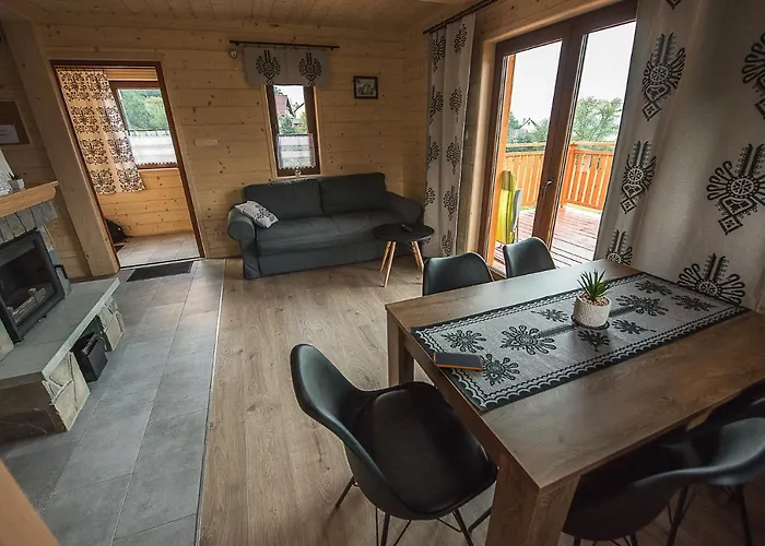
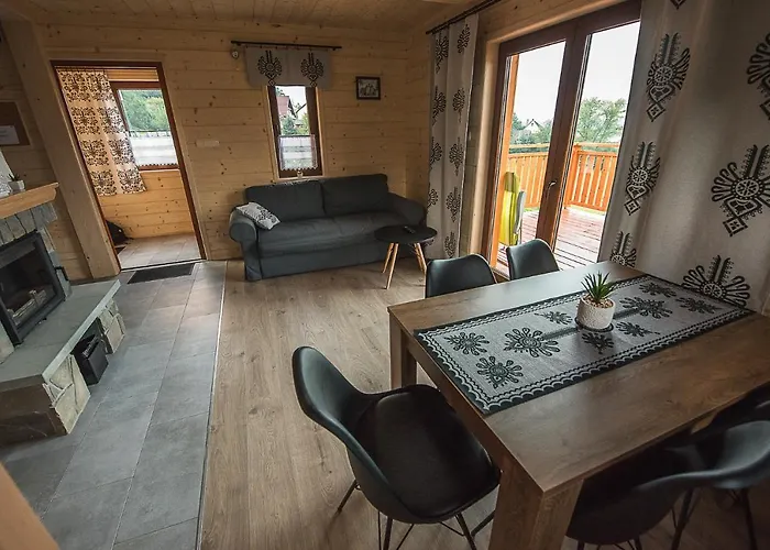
- smartphone [433,351,483,371]
